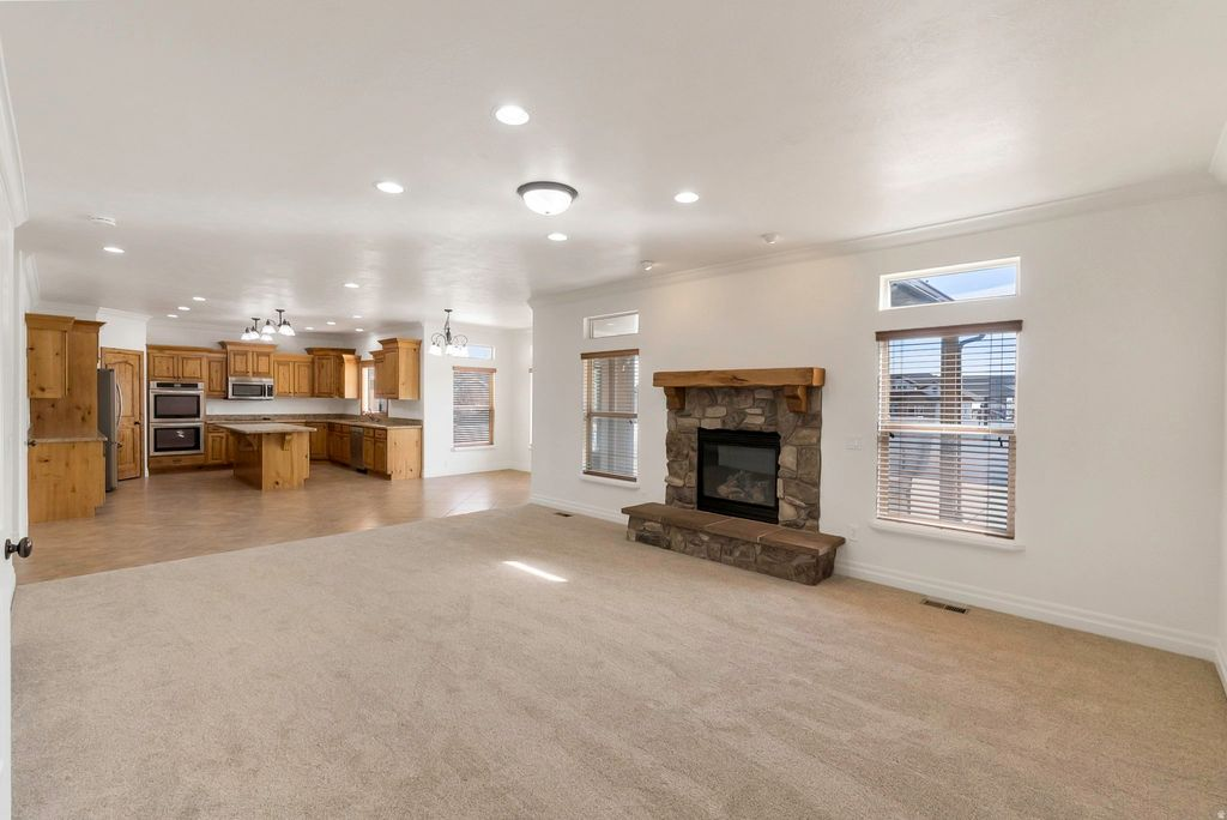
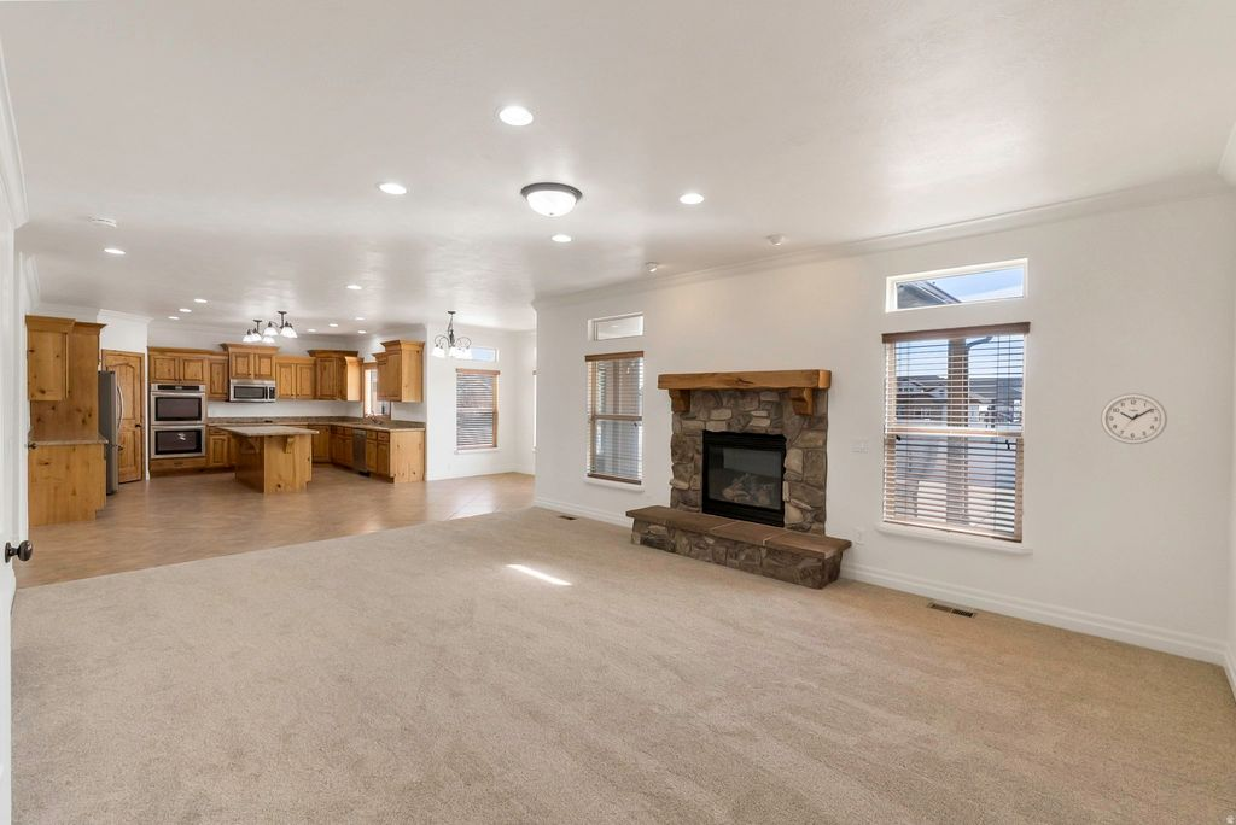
+ wall clock [1100,392,1168,445]
